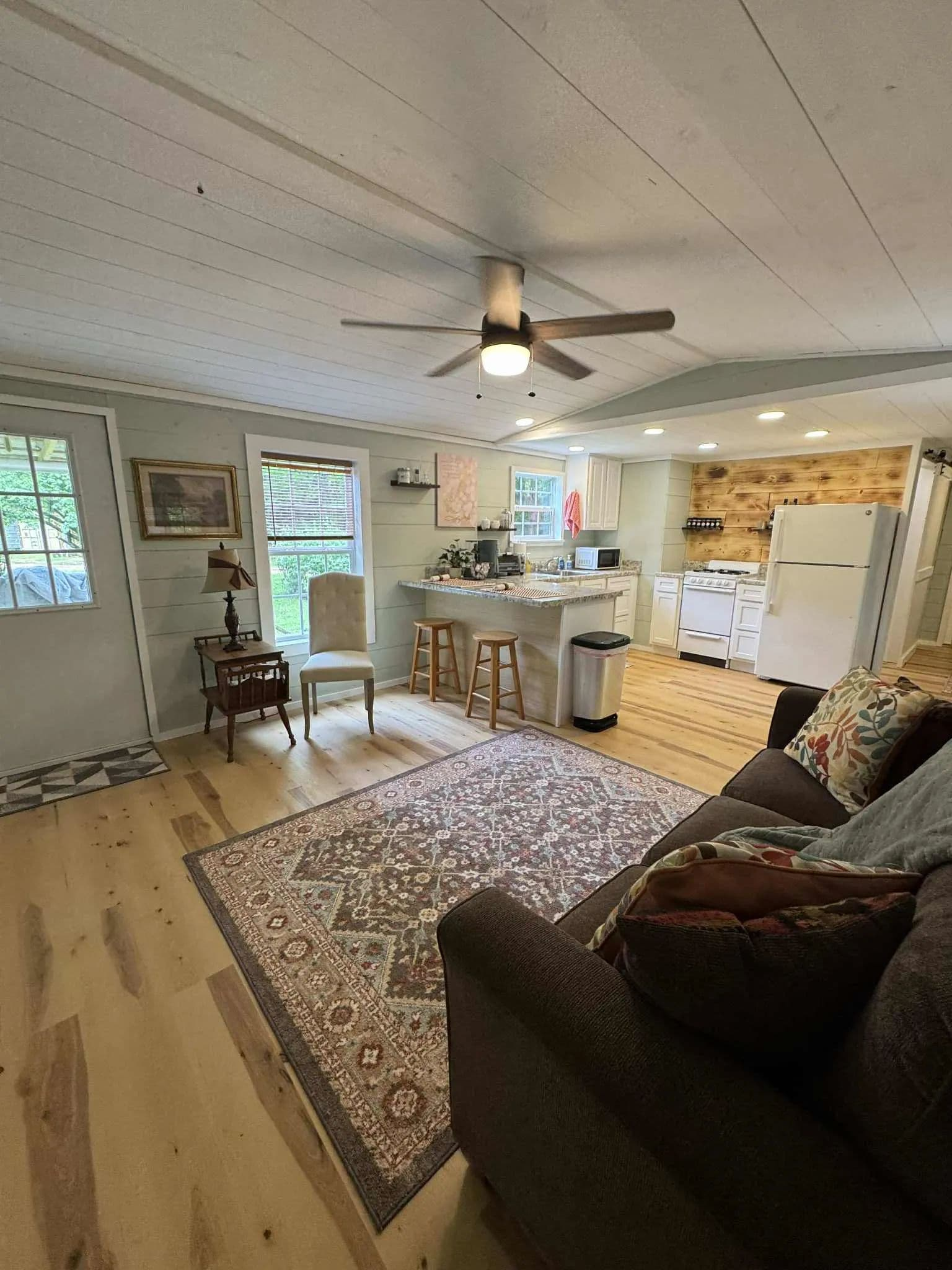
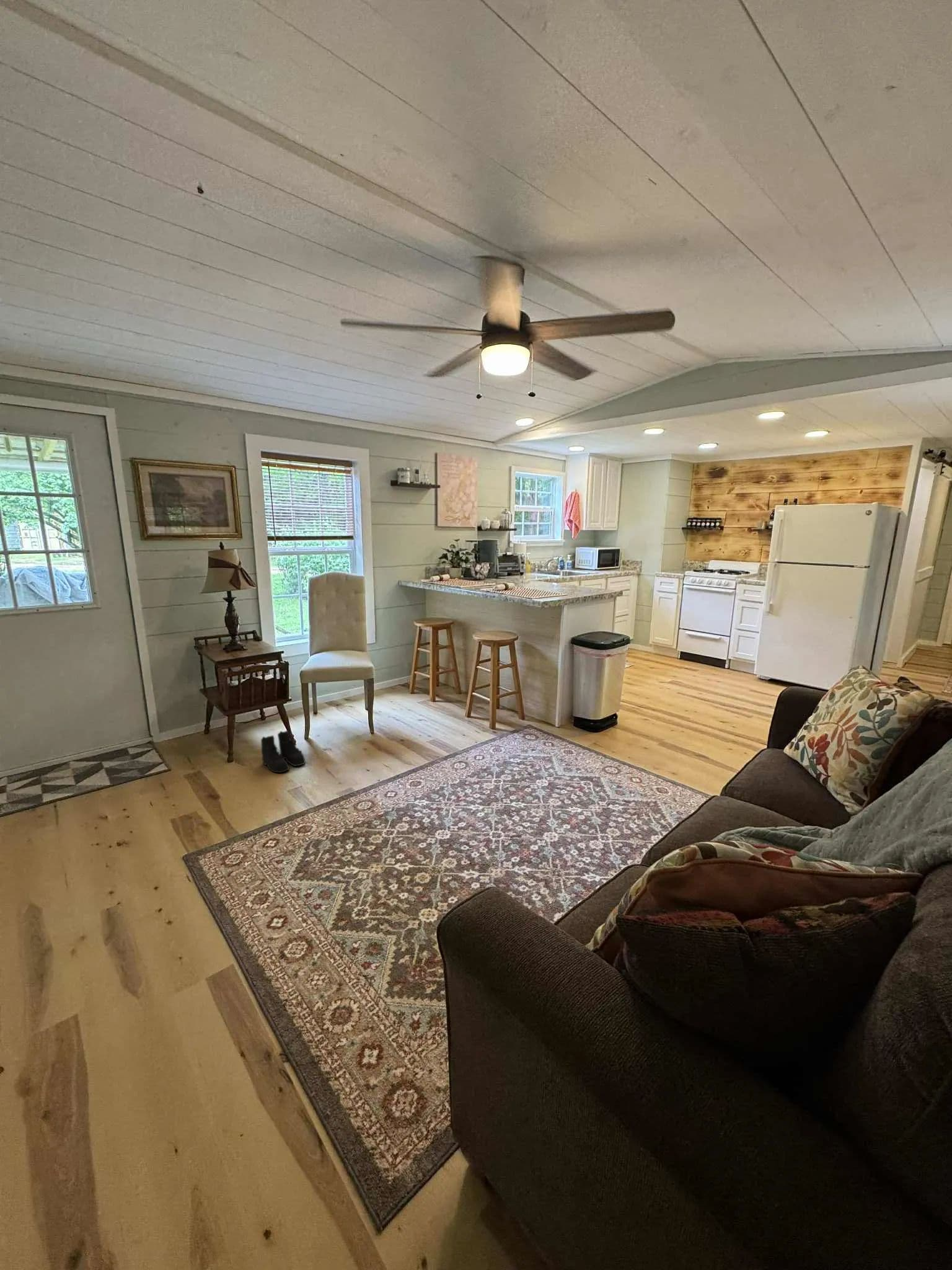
+ boots [260,730,306,773]
